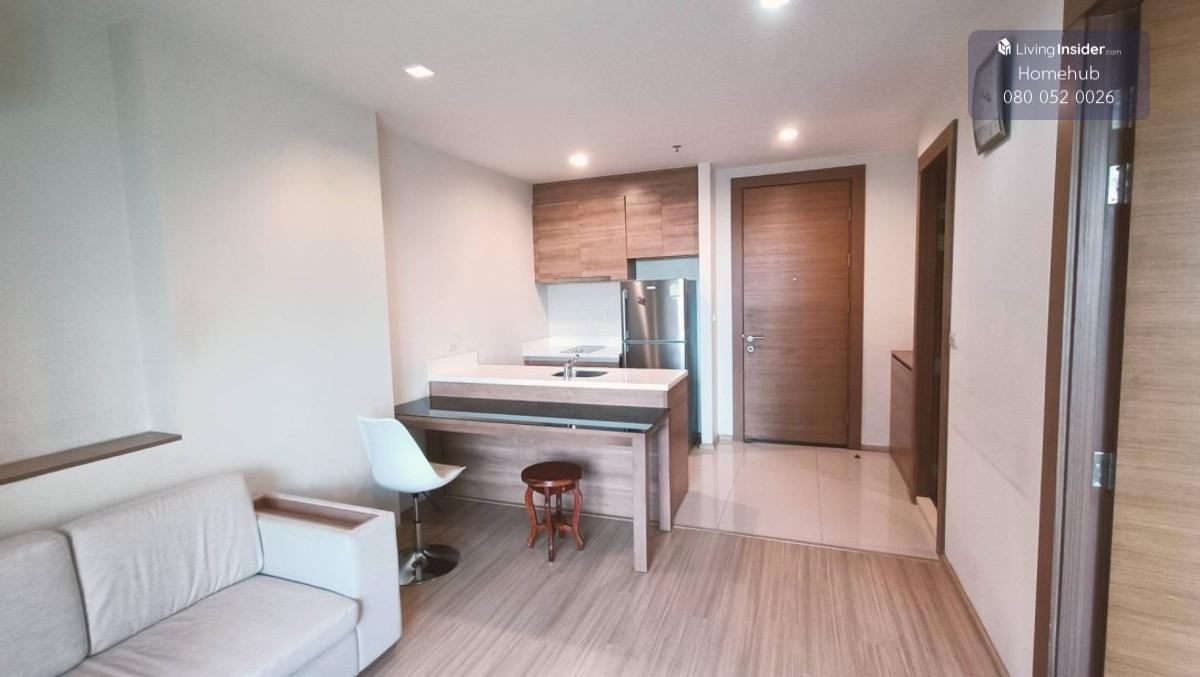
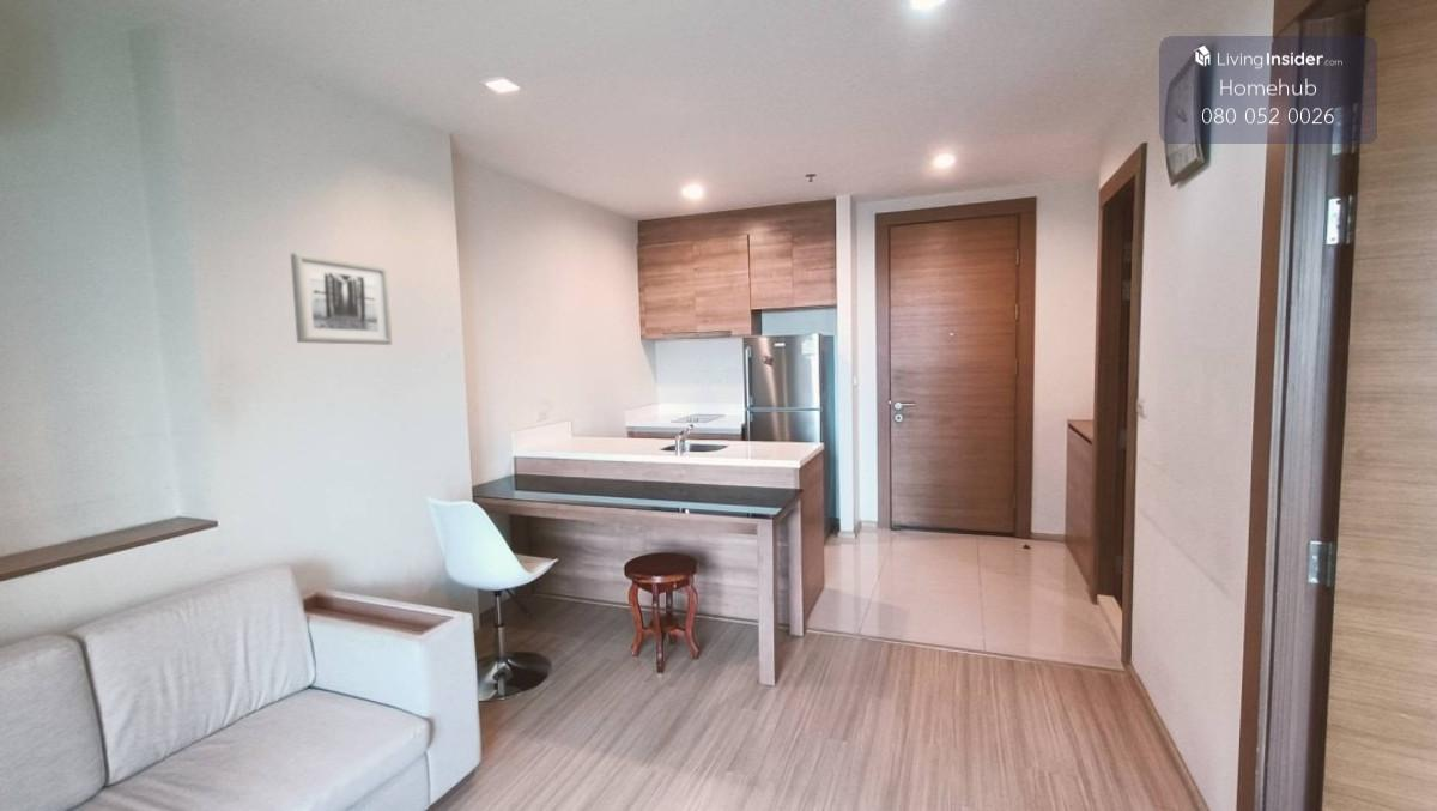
+ wall art [290,252,393,346]
